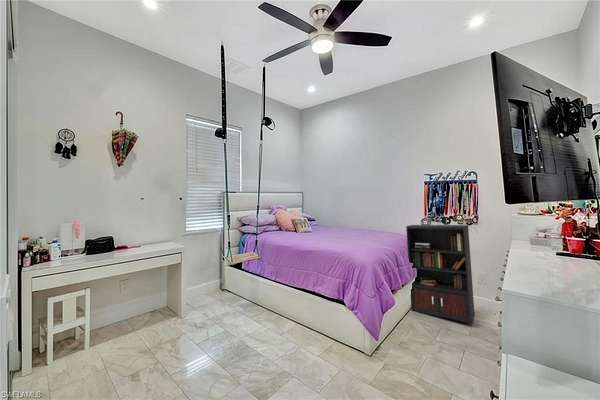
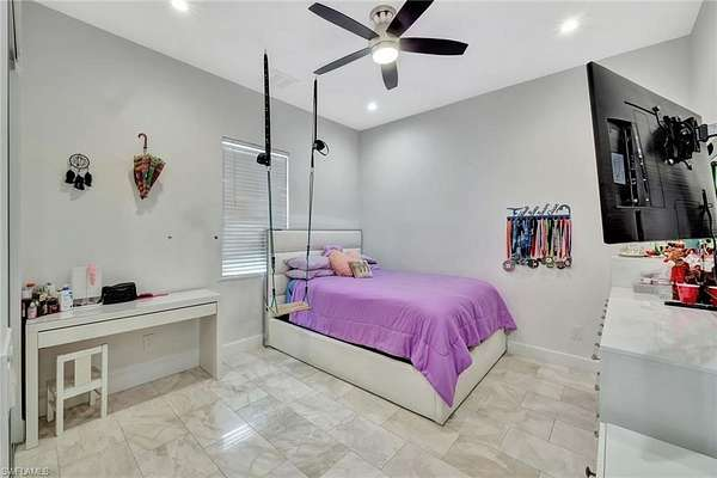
- bookcase [405,224,497,325]
